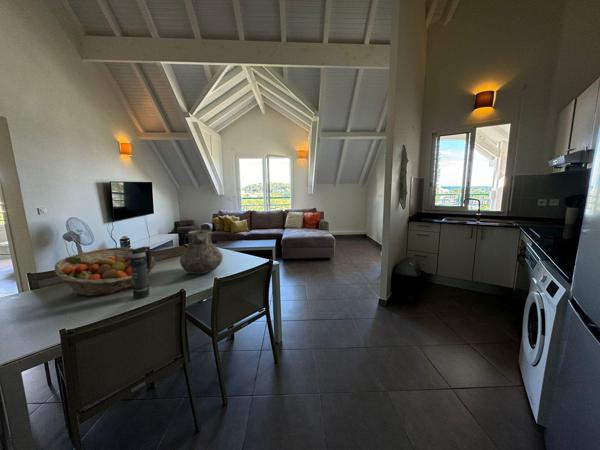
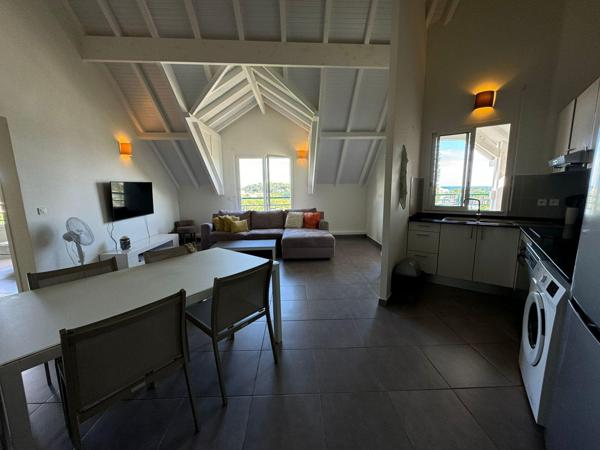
- smoke grenade [129,245,153,299]
- vase [179,229,224,275]
- fruit basket [53,246,157,297]
